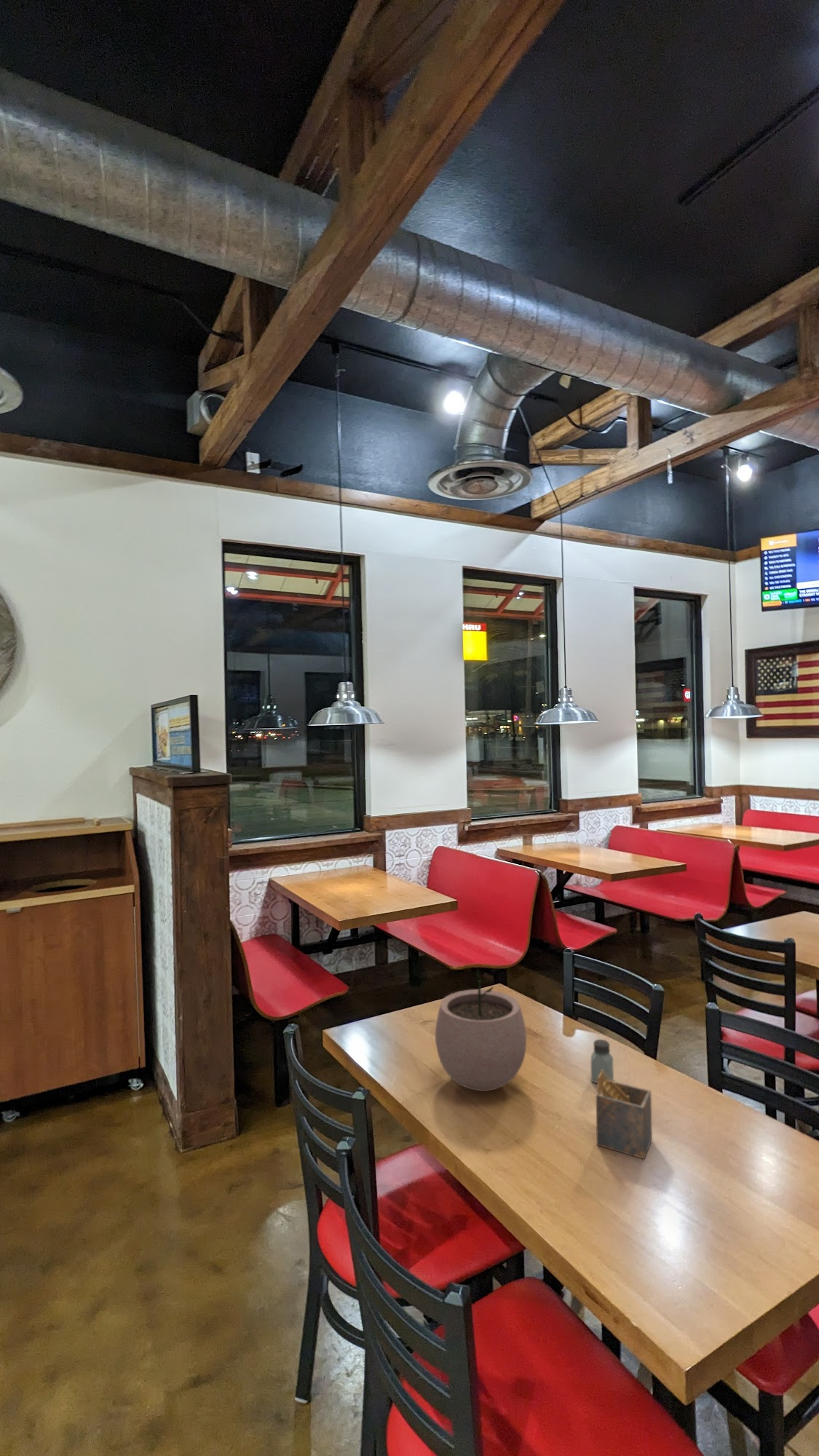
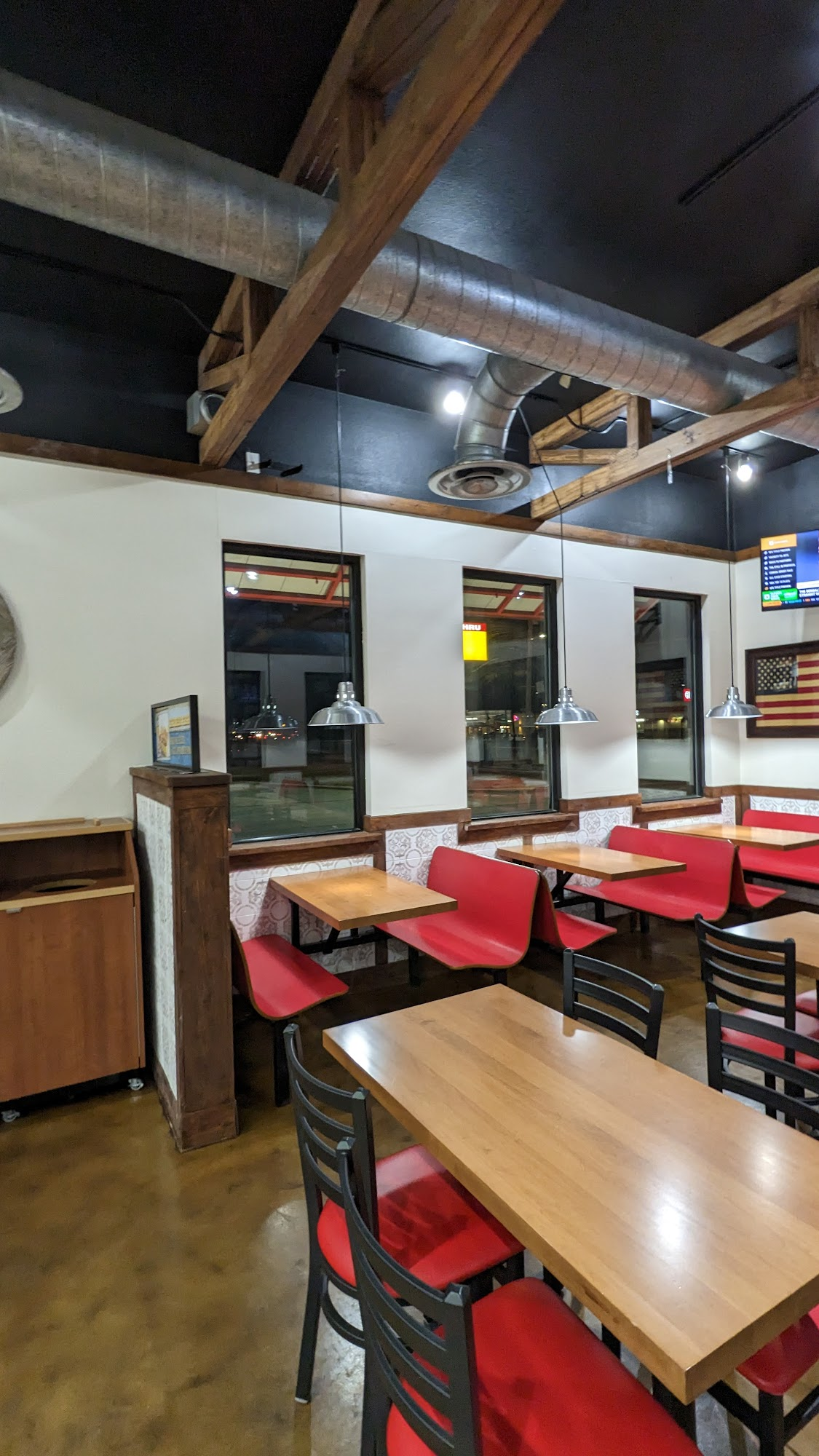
- plant pot [435,968,527,1092]
- napkin holder [596,1069,653,1160]
- saltshaker [590,1039,614,1084]
